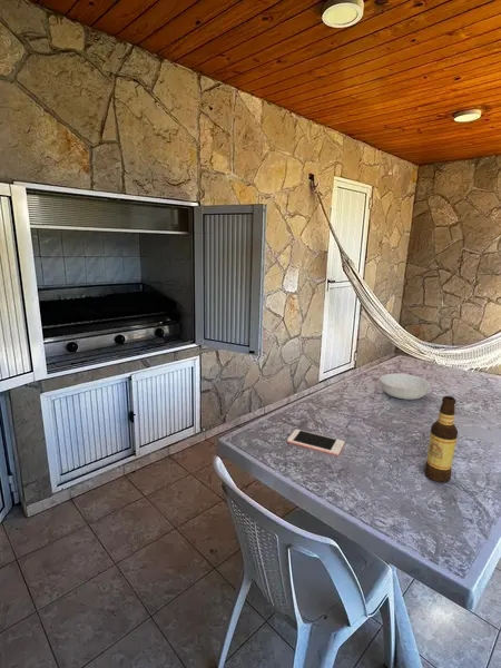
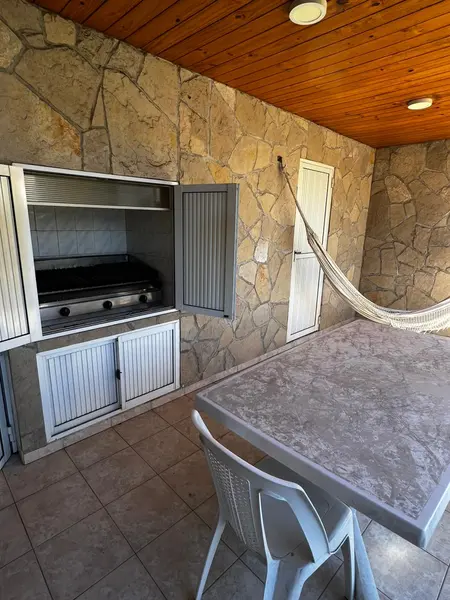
- serving bowl [379,373,431,401]
- bottle [423,395,459,484]
- cell phone [286,429,345,456]
